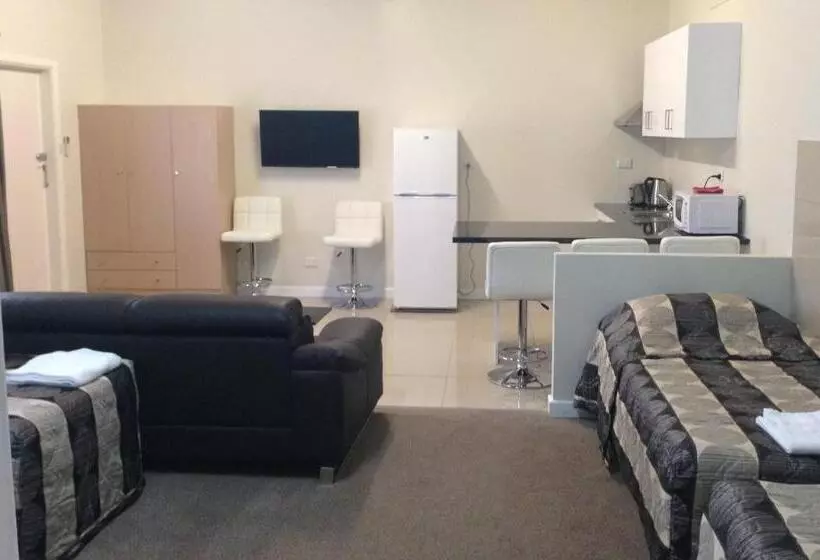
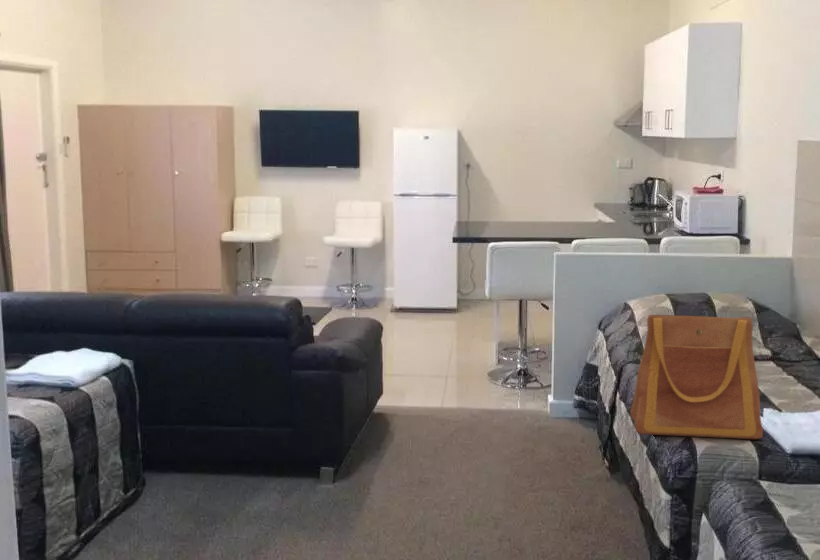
+ tote bag [629,314,764,440]
